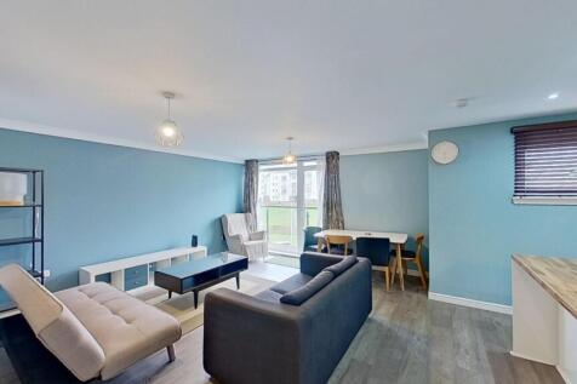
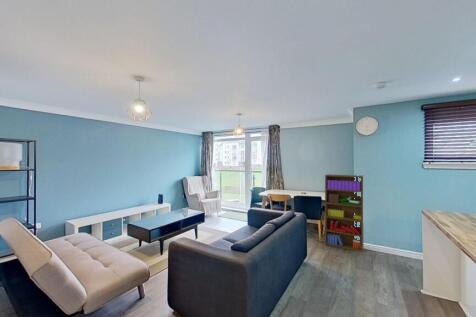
+ bookshelf [324,173,364,253]
